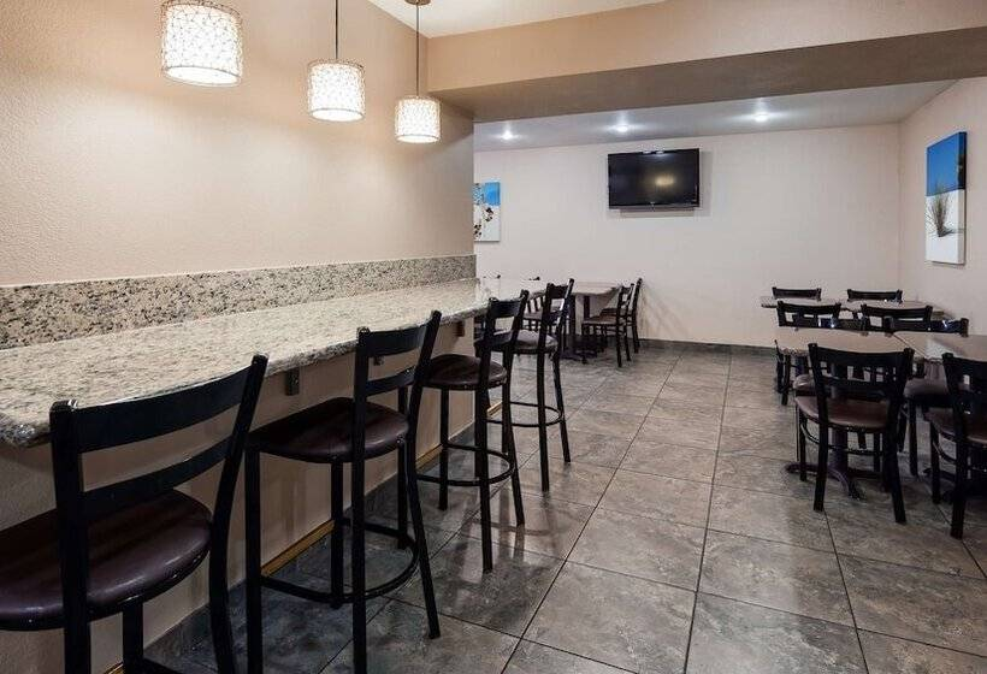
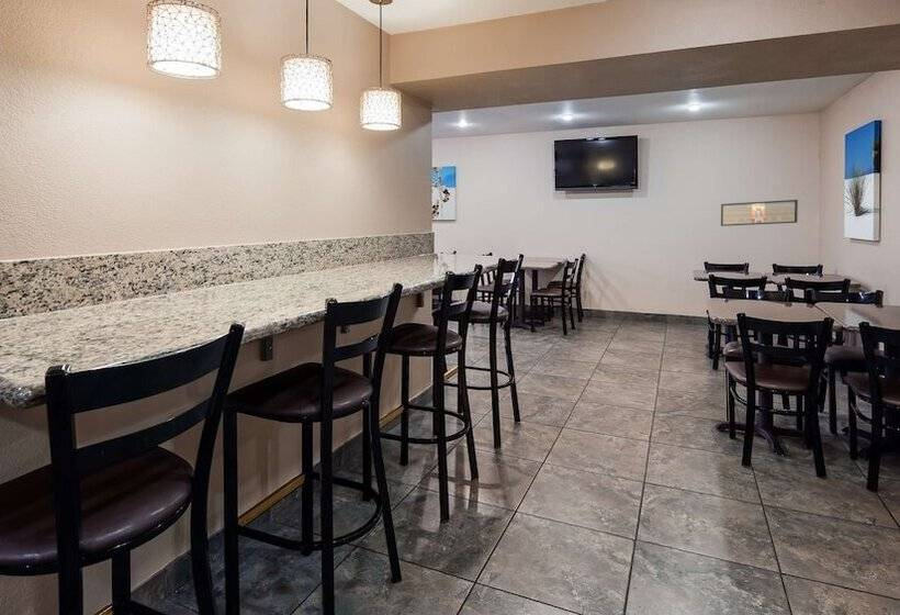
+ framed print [720,199,799,227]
